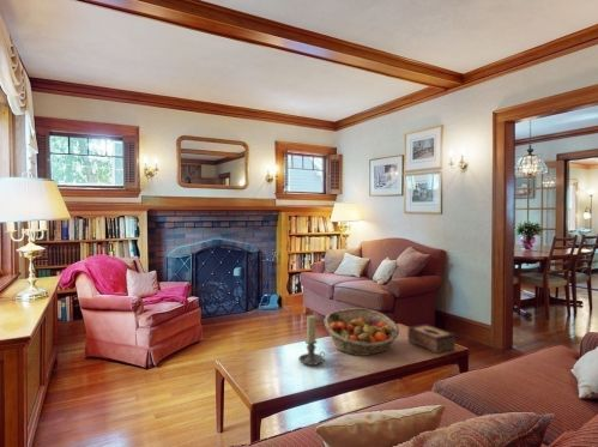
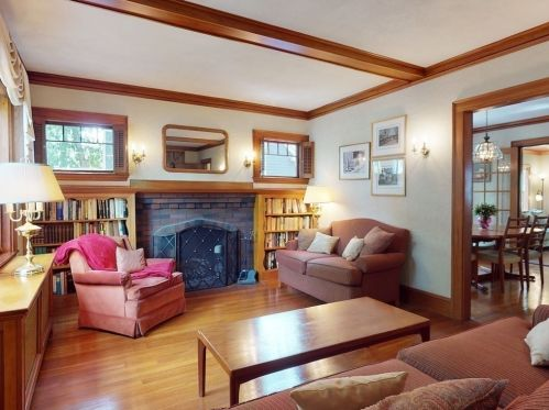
- fruit basket [324,307,400,357]
- tissue box [406,324,457,355]
- candle holder [297,314,326,367]
